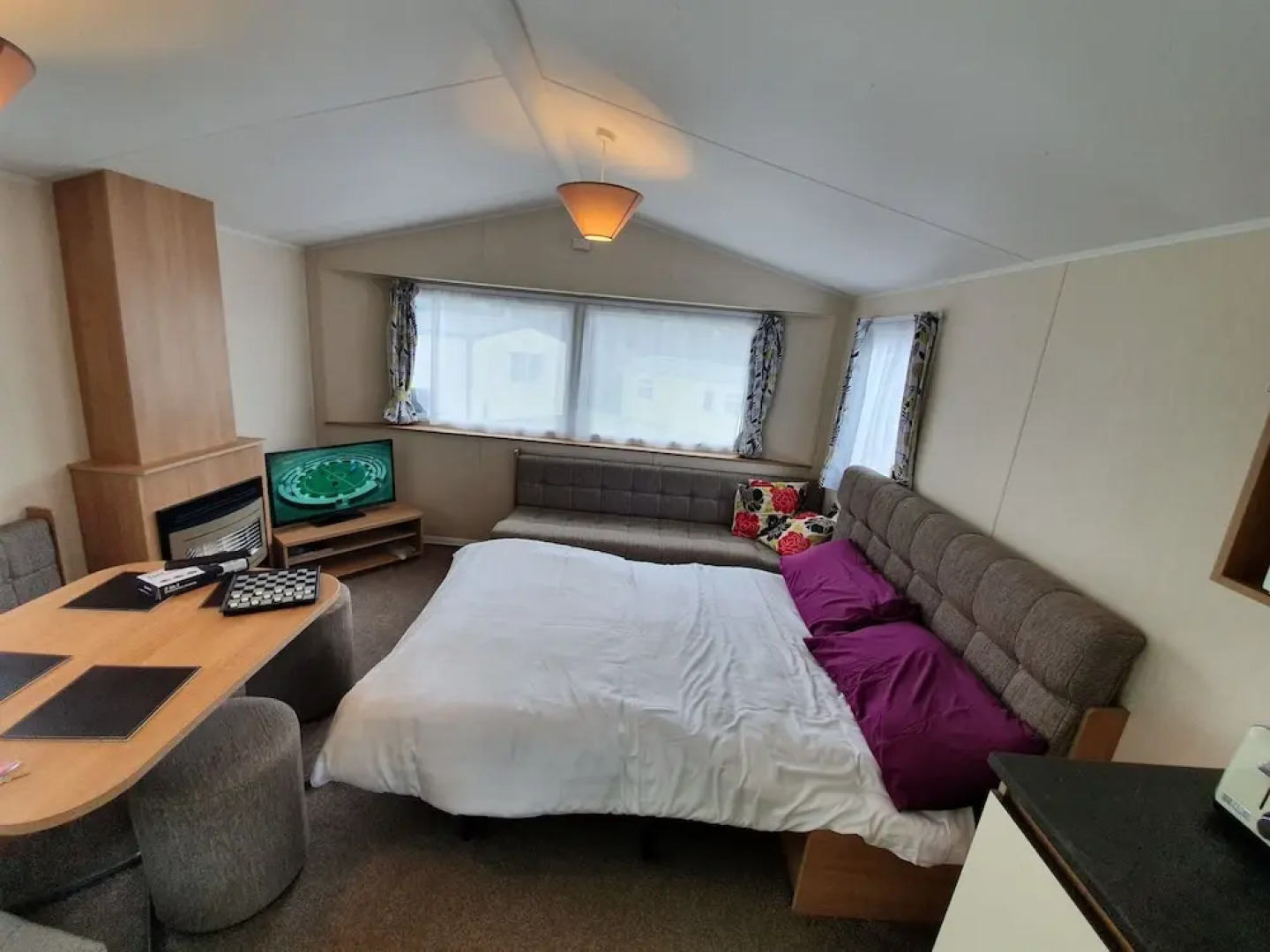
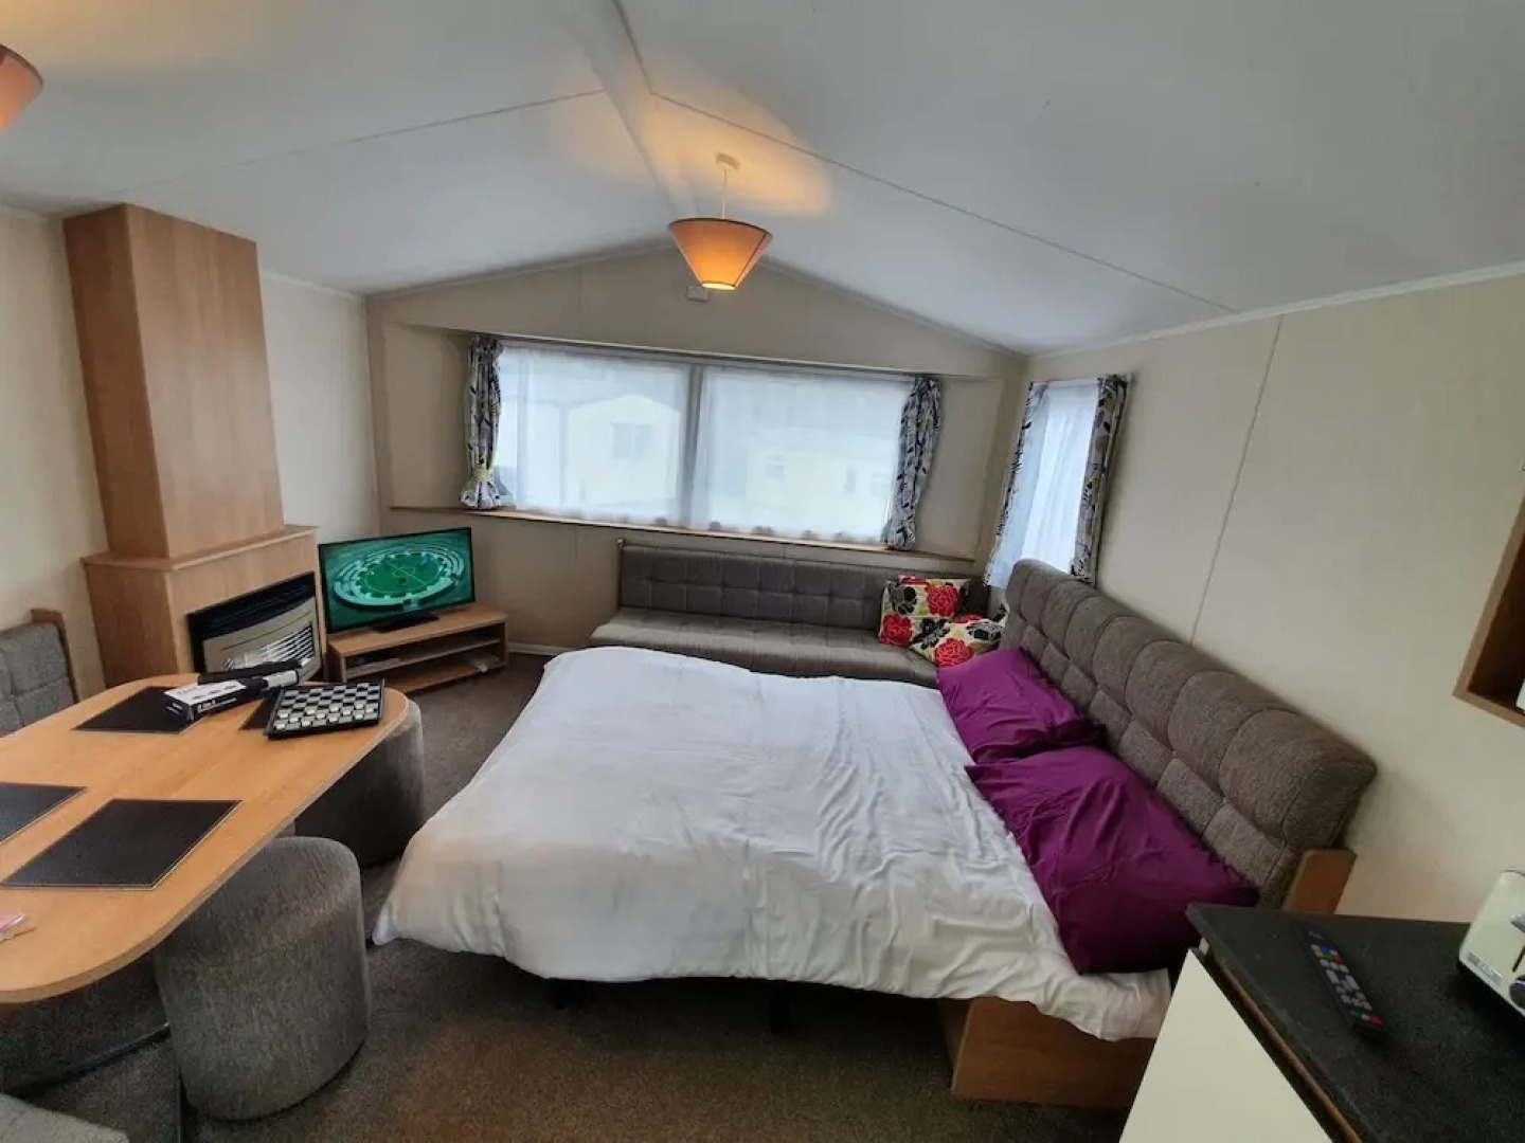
+ remote control [1288,916,1389,1041]
